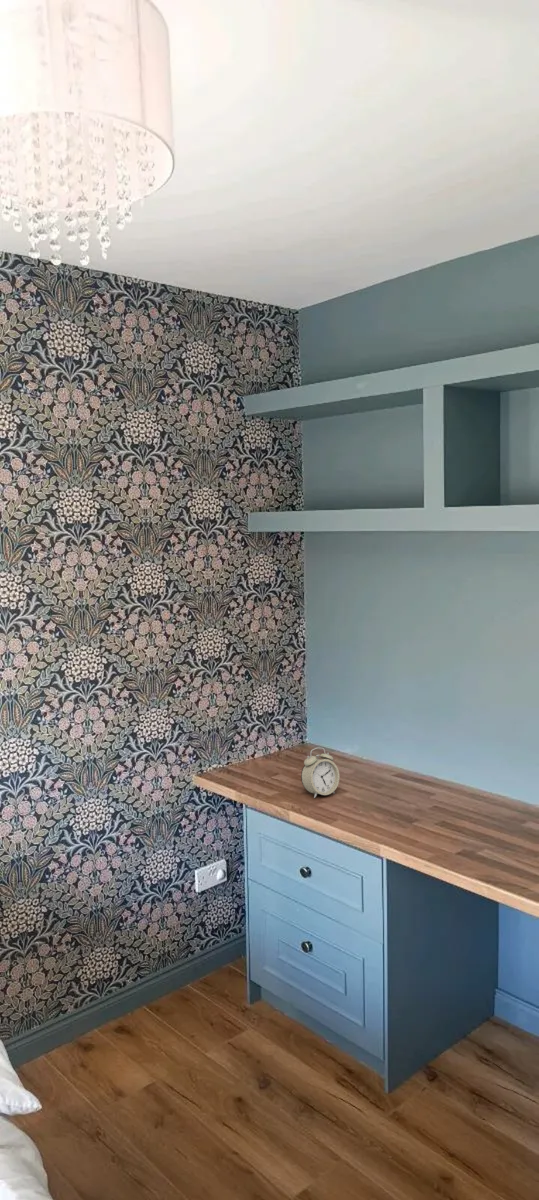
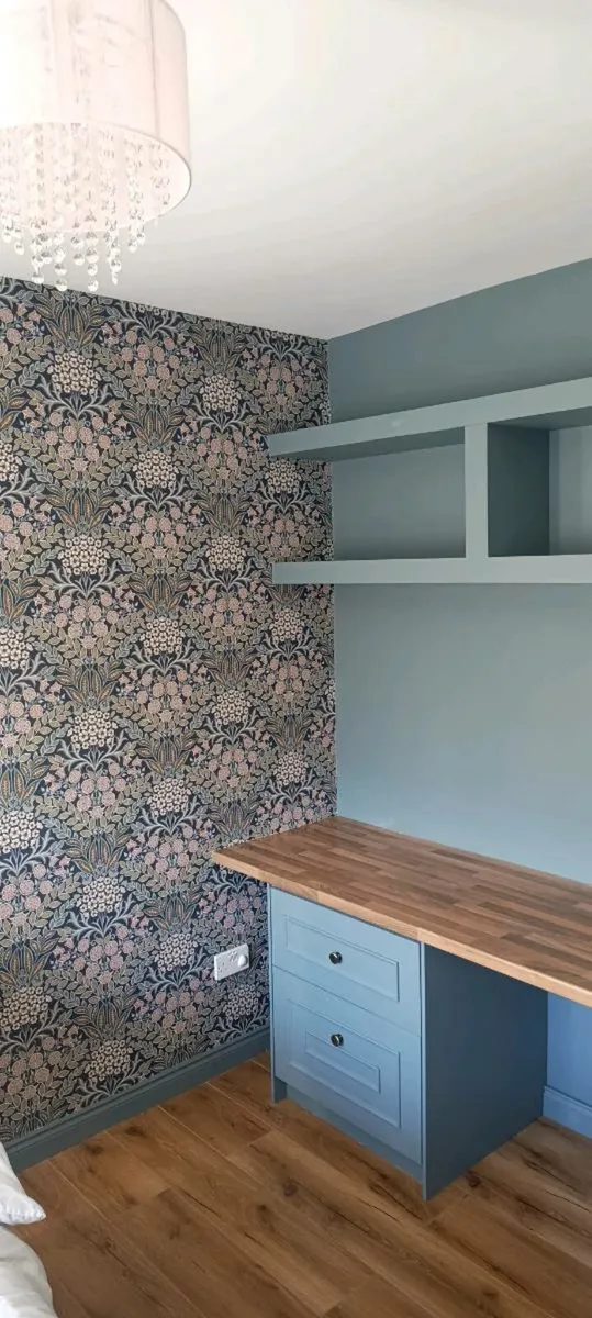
- alarm clock [300,747,340,799]
